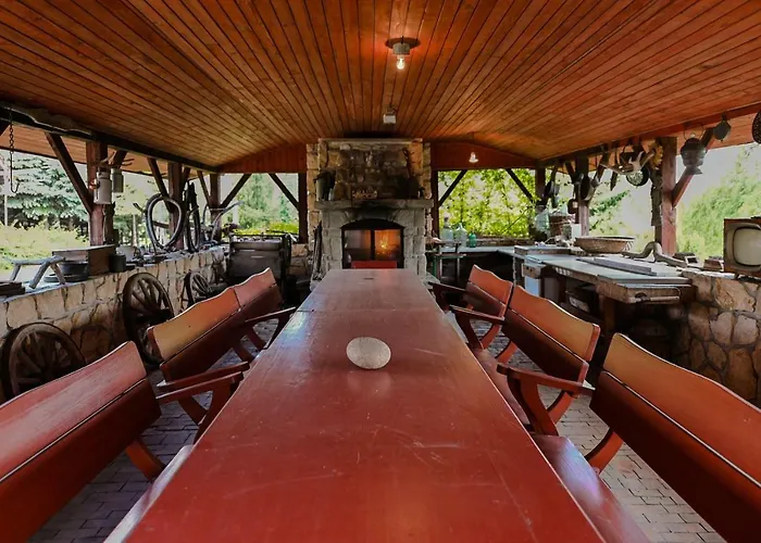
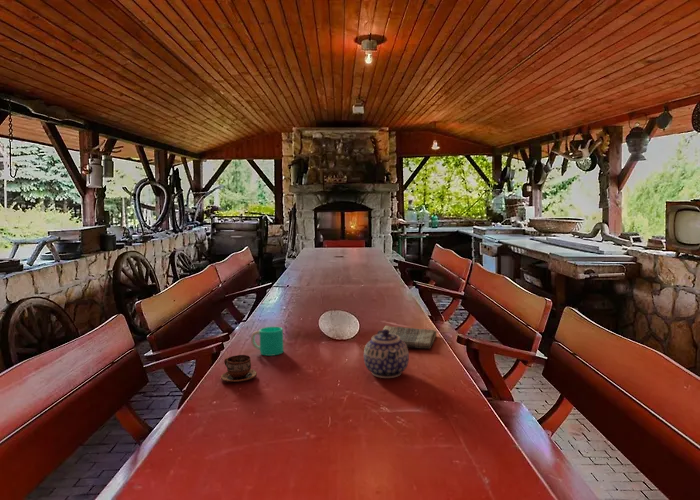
+ dish towel [382,325,438,349]
+ cup [220,354,258,383]
+ cup [250,326,284,357]
+ teapot [363,329,410,379]
